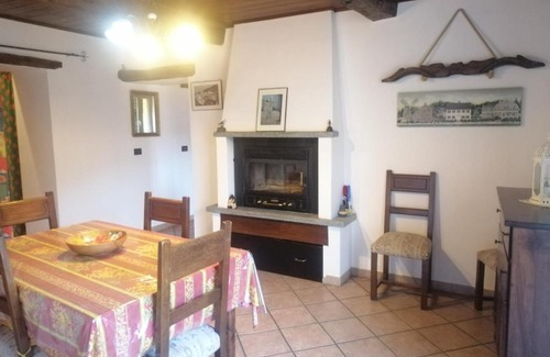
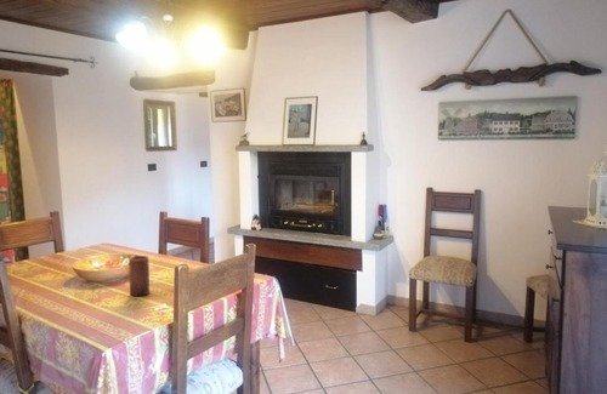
+ candle [127,255,151,297]
